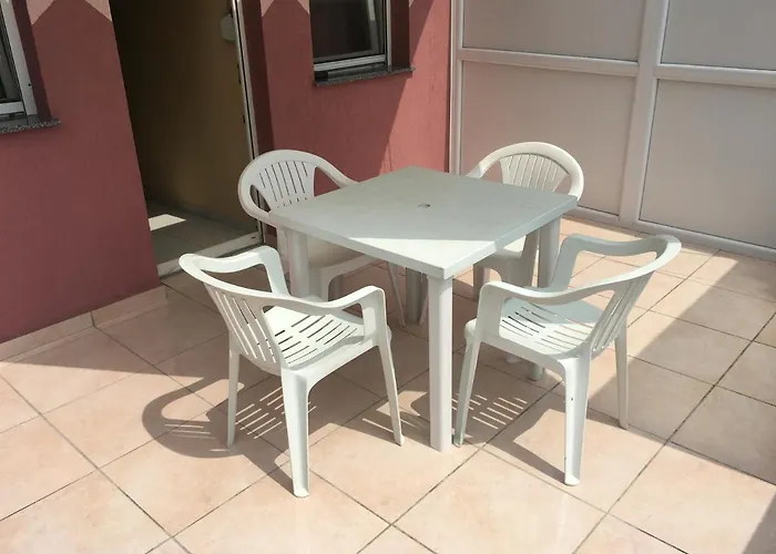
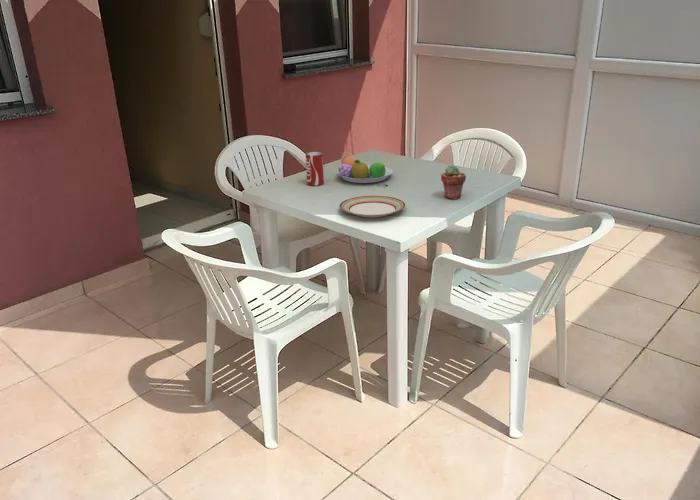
+ fruit bowl [336,155,394,184]
+ potted succulent [440,164,467,200]
+ beverage can [305,151,325,186]
+ plate [339,195,406,218]
